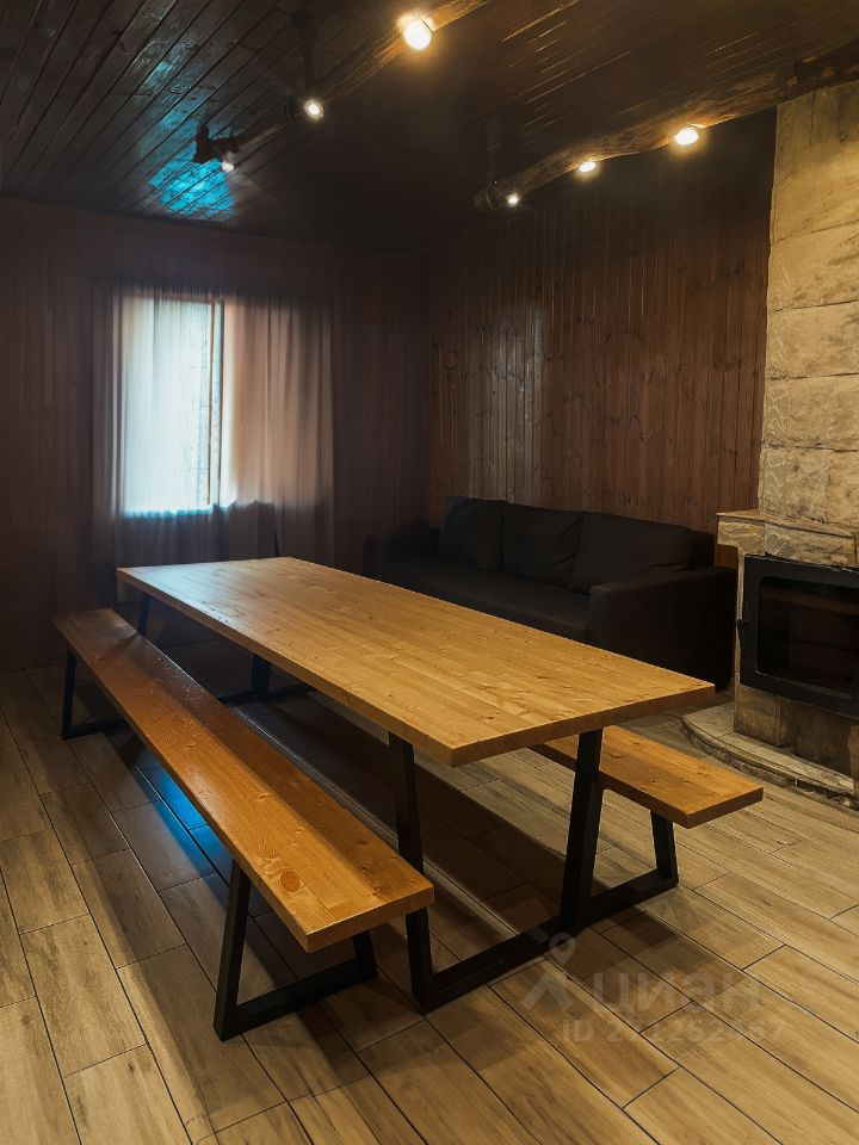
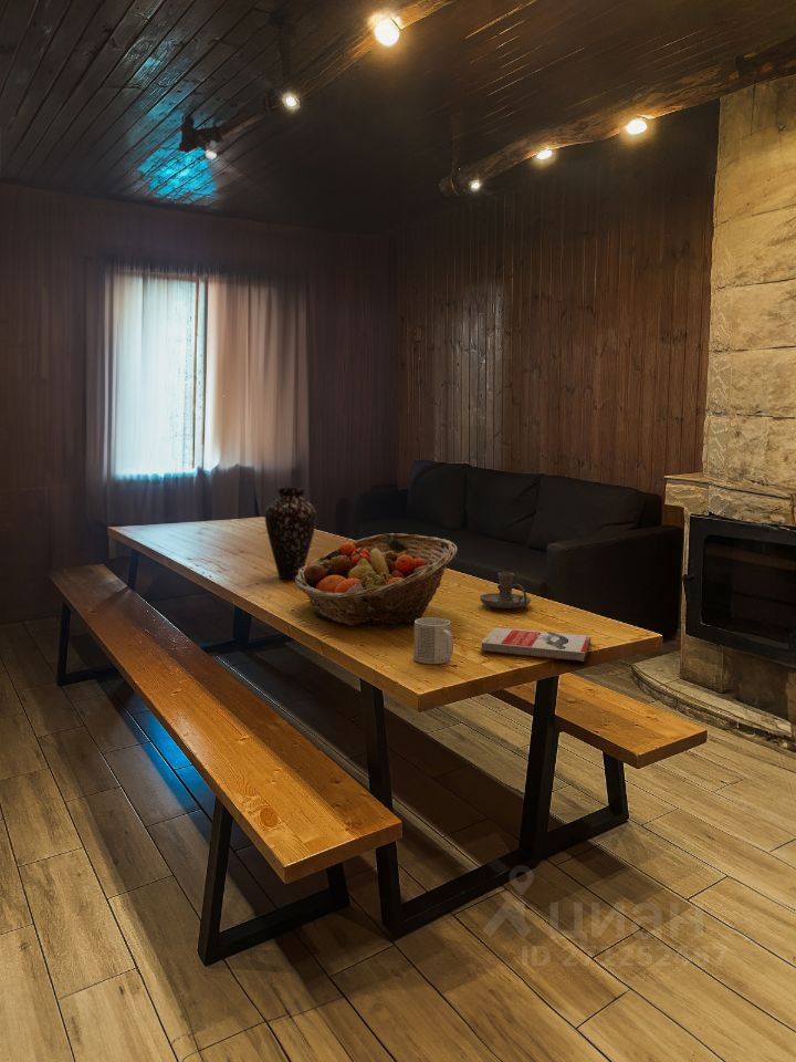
+ vase [264,487,317,580]
+ book [480,626,591,663]
+ candle holder [479,572,532,610]
+ fruit basket [294,532,459,628]
+ mug [412,616,454,665]
